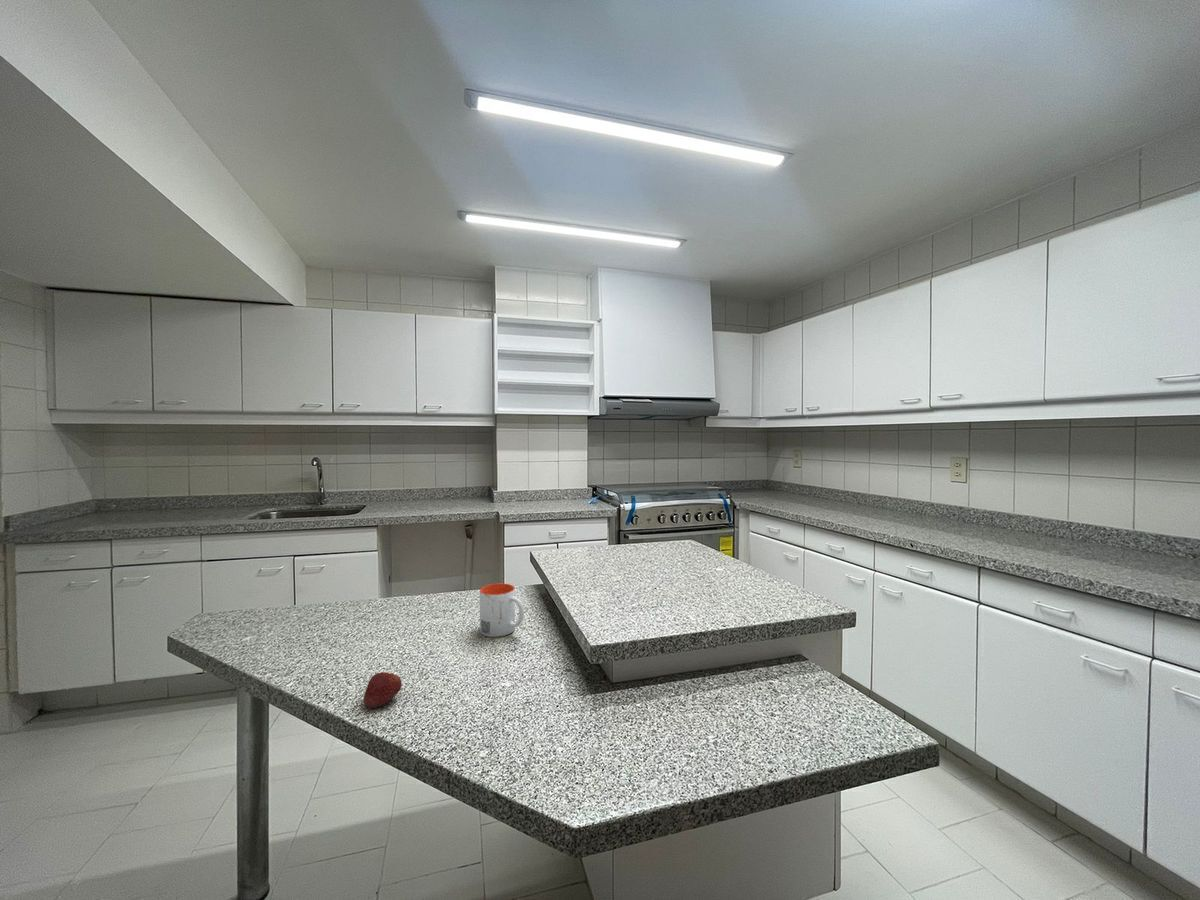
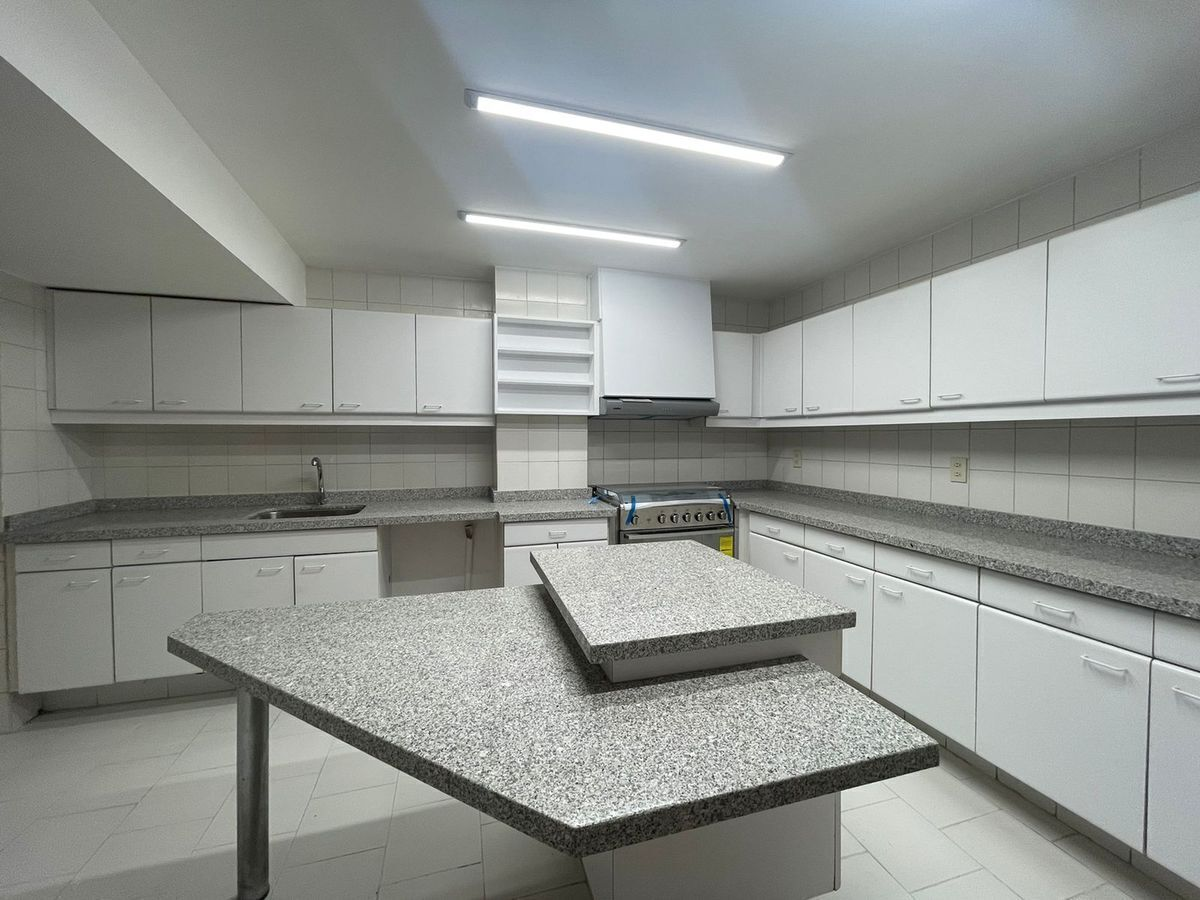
- fruit [363,671,403,709]
- mug [479,583,525,638]
